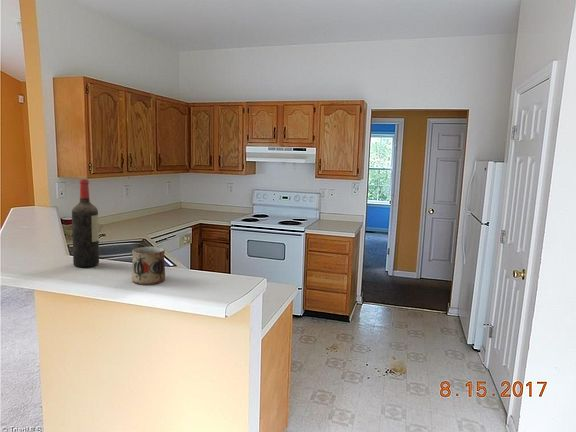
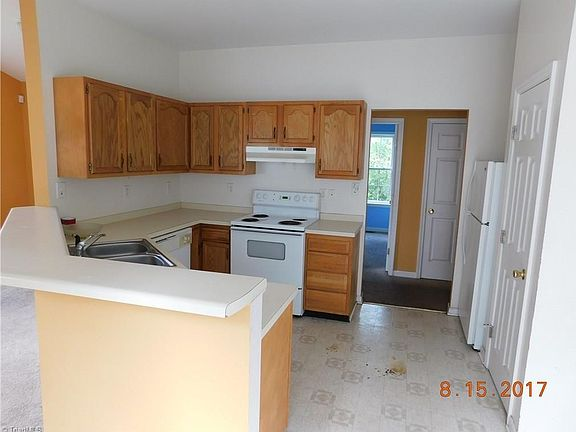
- wine bottle [71,178,100,268]
- mug [131,246,166,286]
